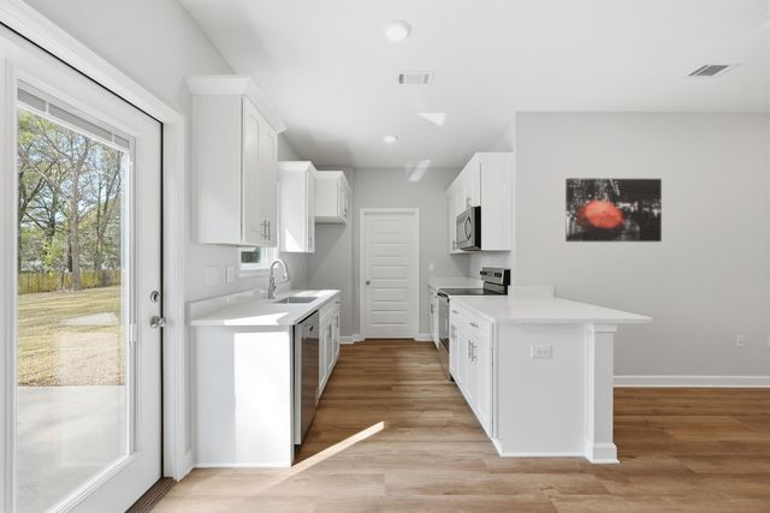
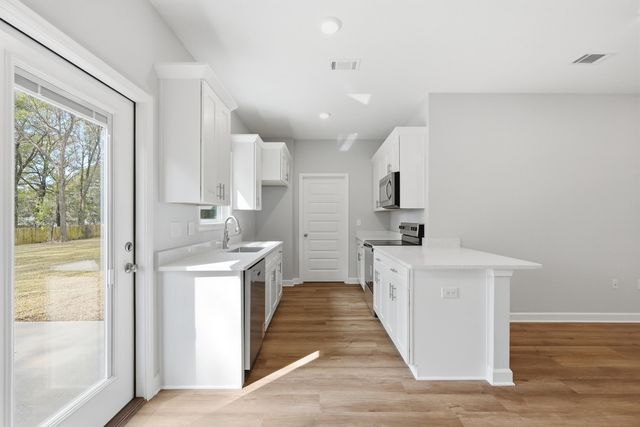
- wall art [564,178,663,243]
